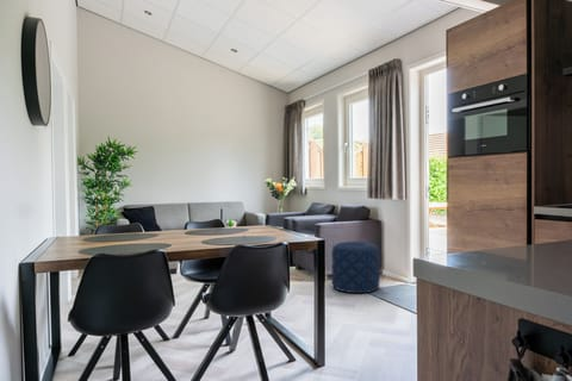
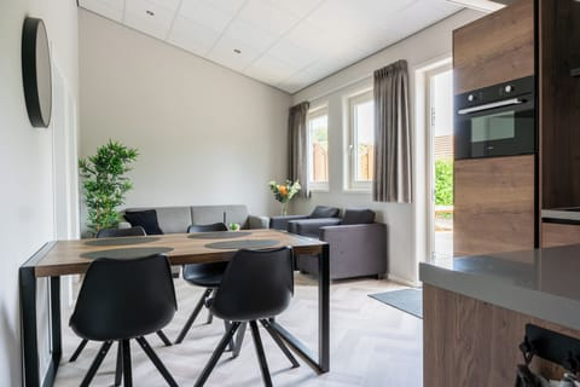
- pouf [330,241,381,294]
